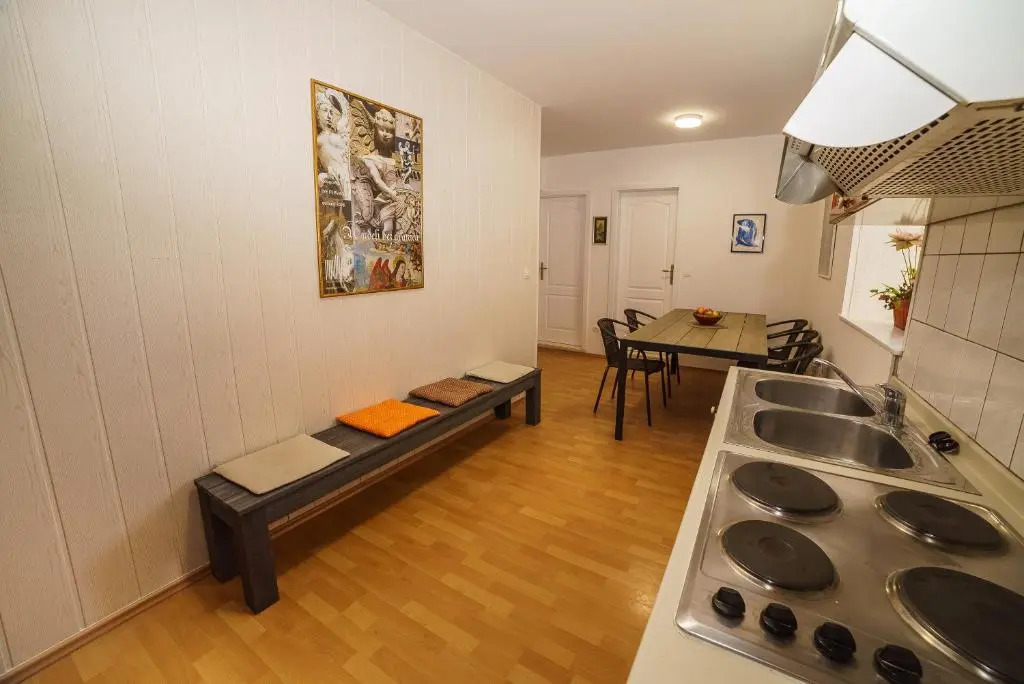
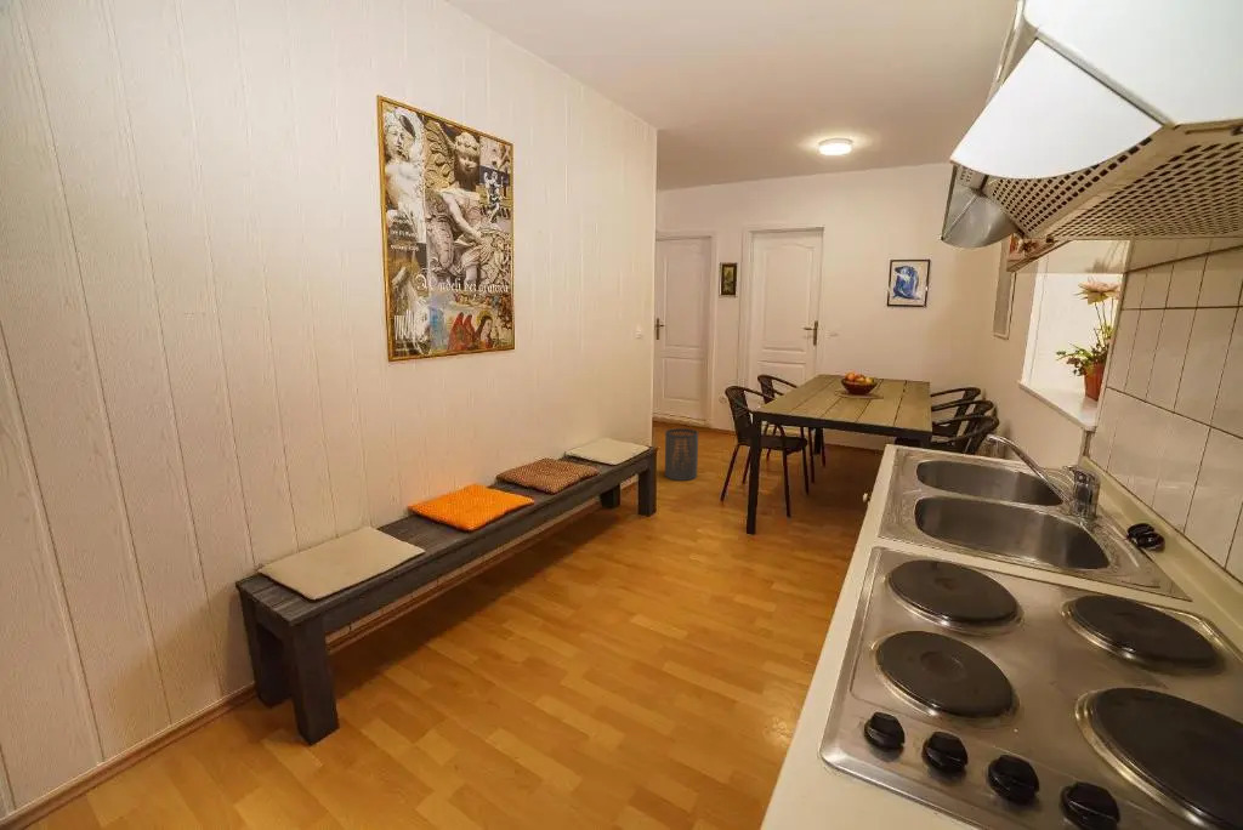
+ trash can [664,427,699,482]
